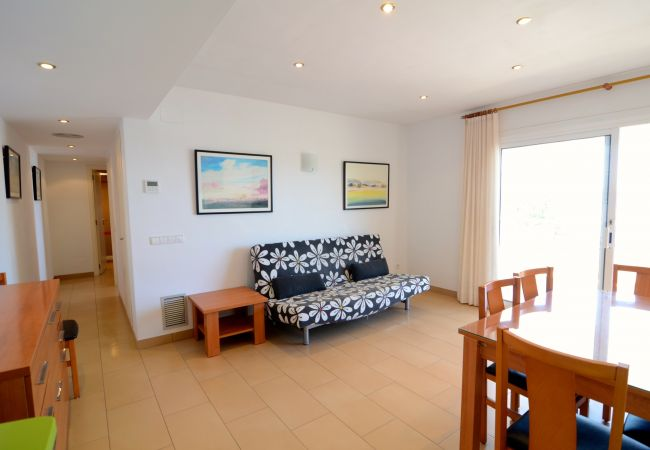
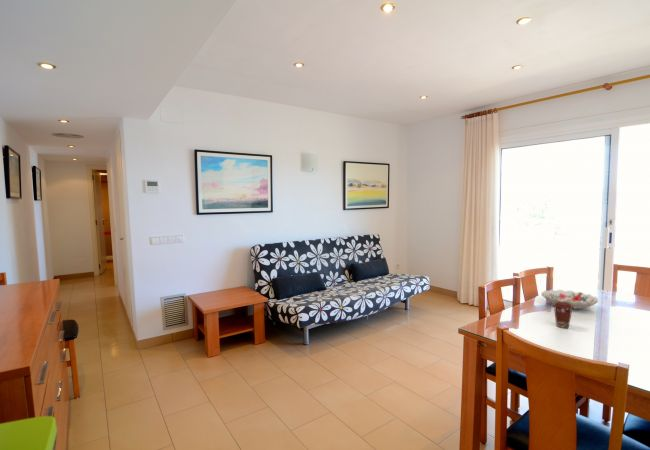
+ coffee cup [552,301,574,329]
+ decorative bowl [540,289,599,310]
